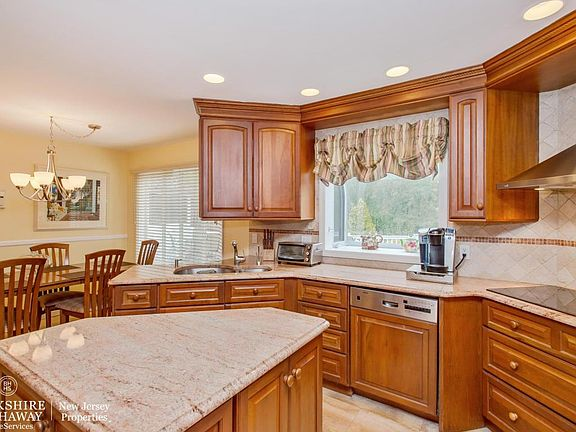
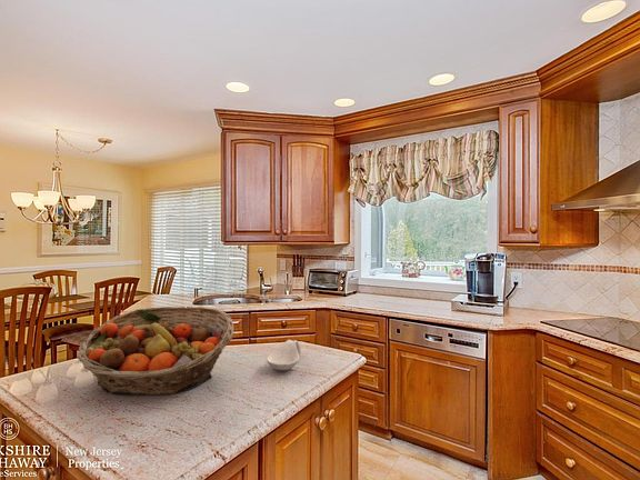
+ fruit basket [77,306,234,397]
+ spoon rest [266,339,302,371]
